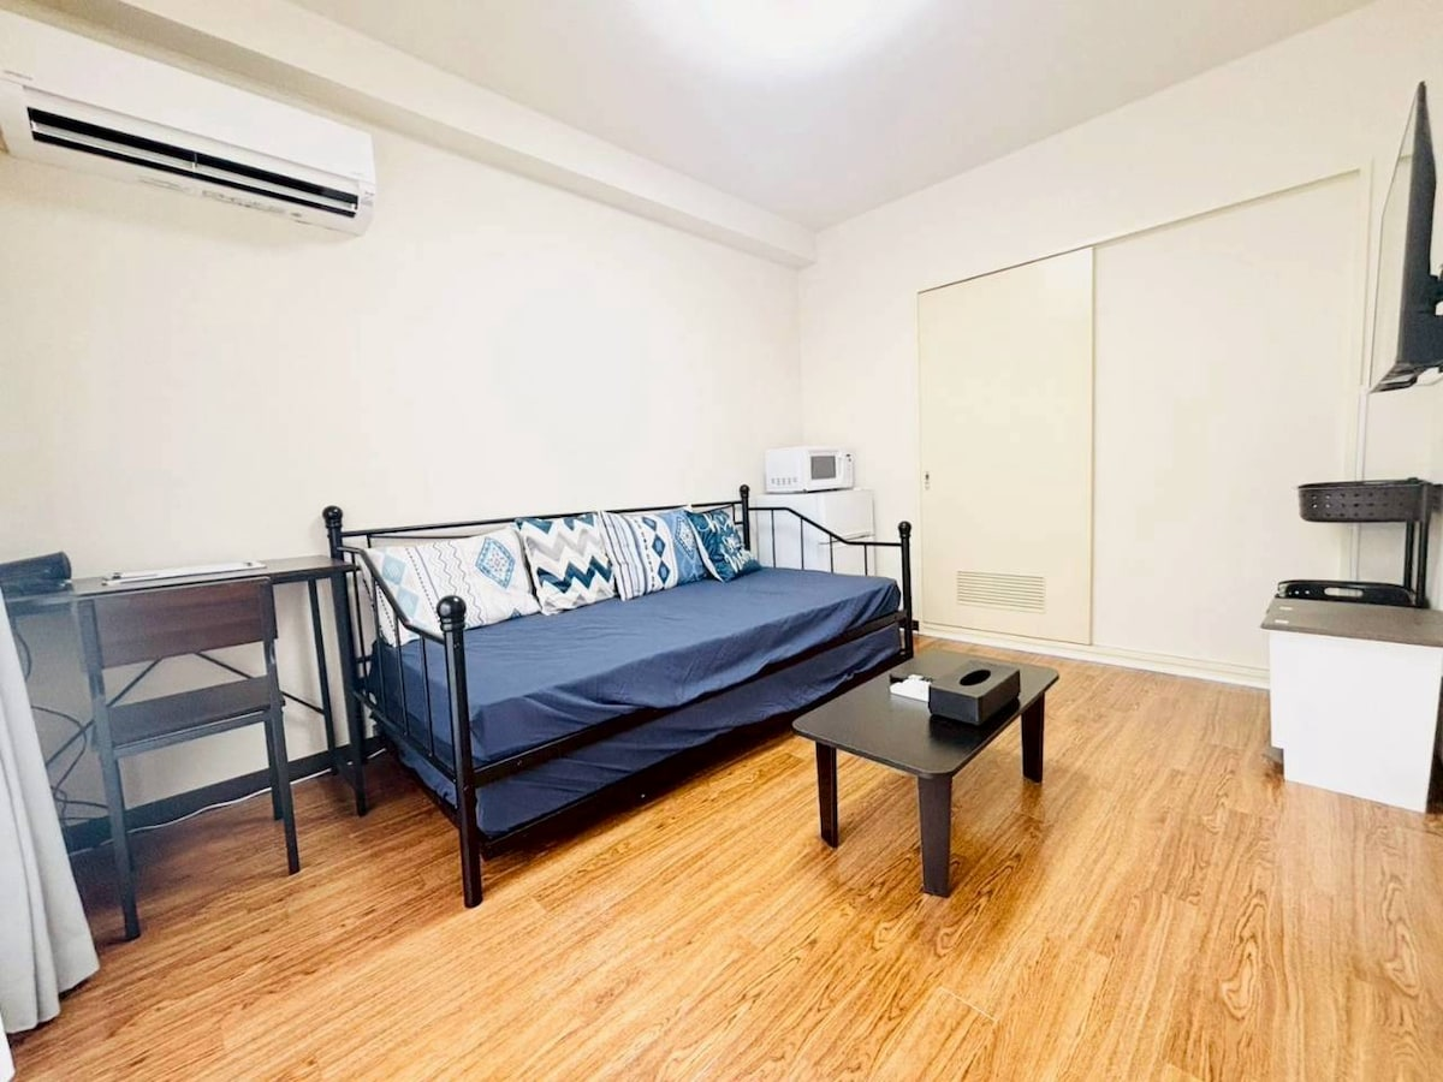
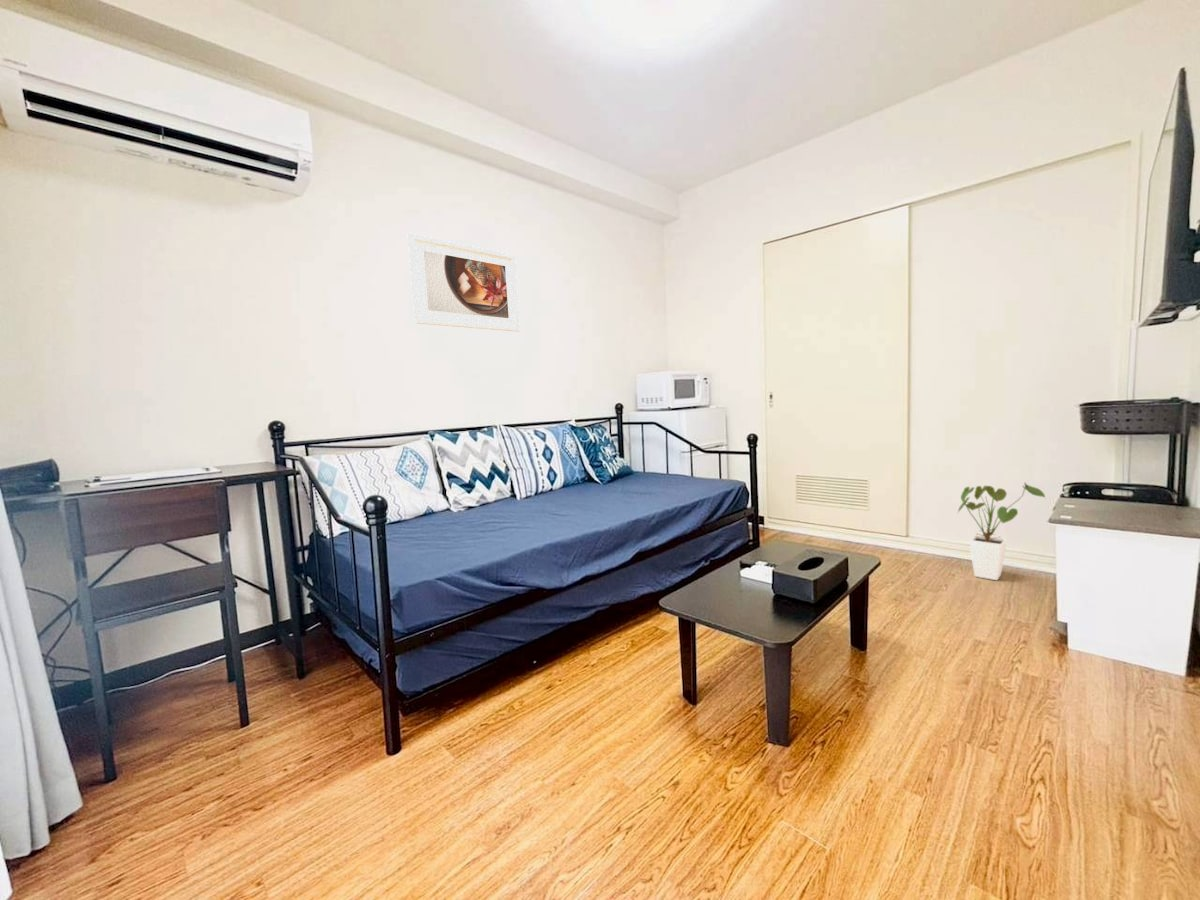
+ house plant [956,481,1047,581]
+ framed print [407,232,521,333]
